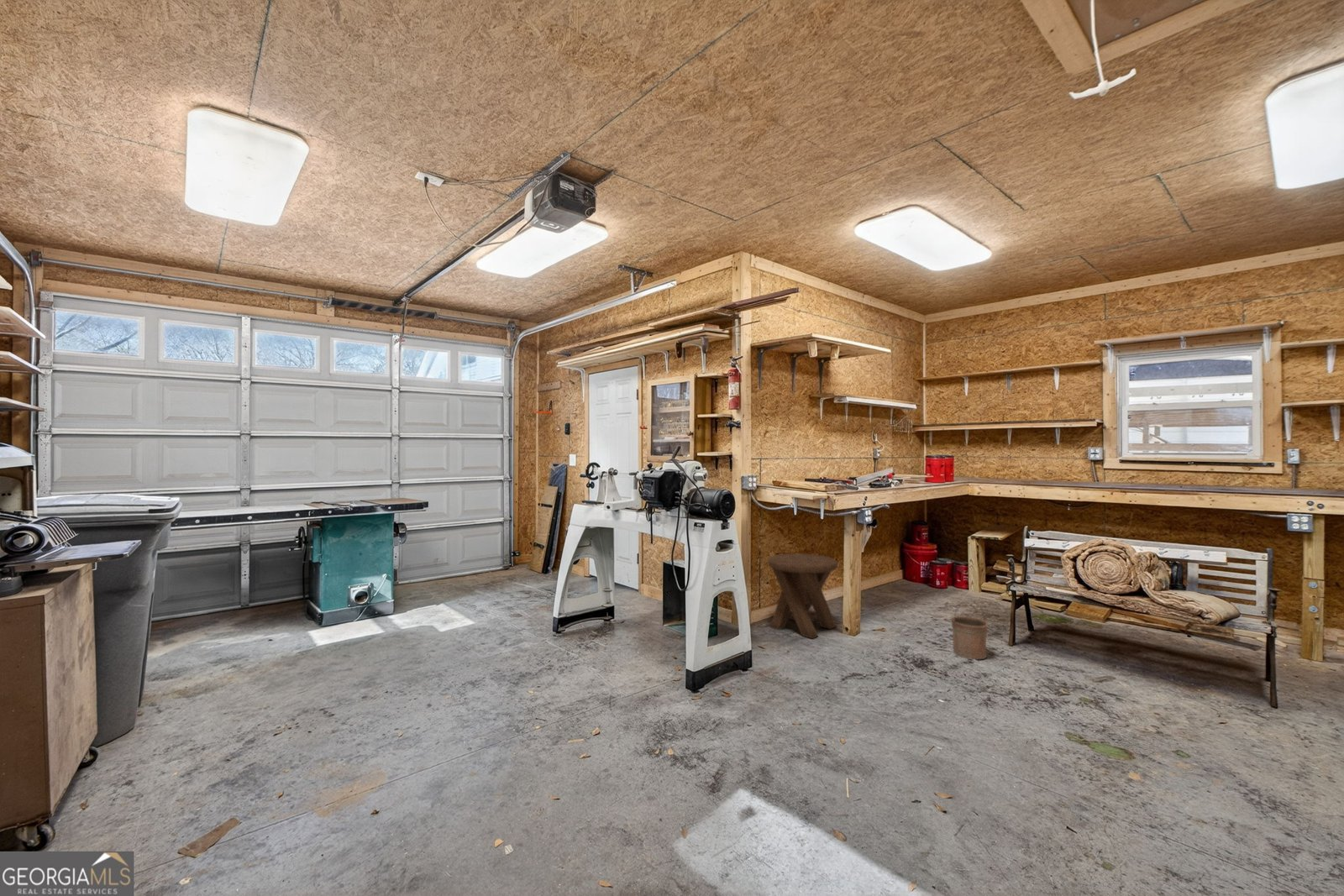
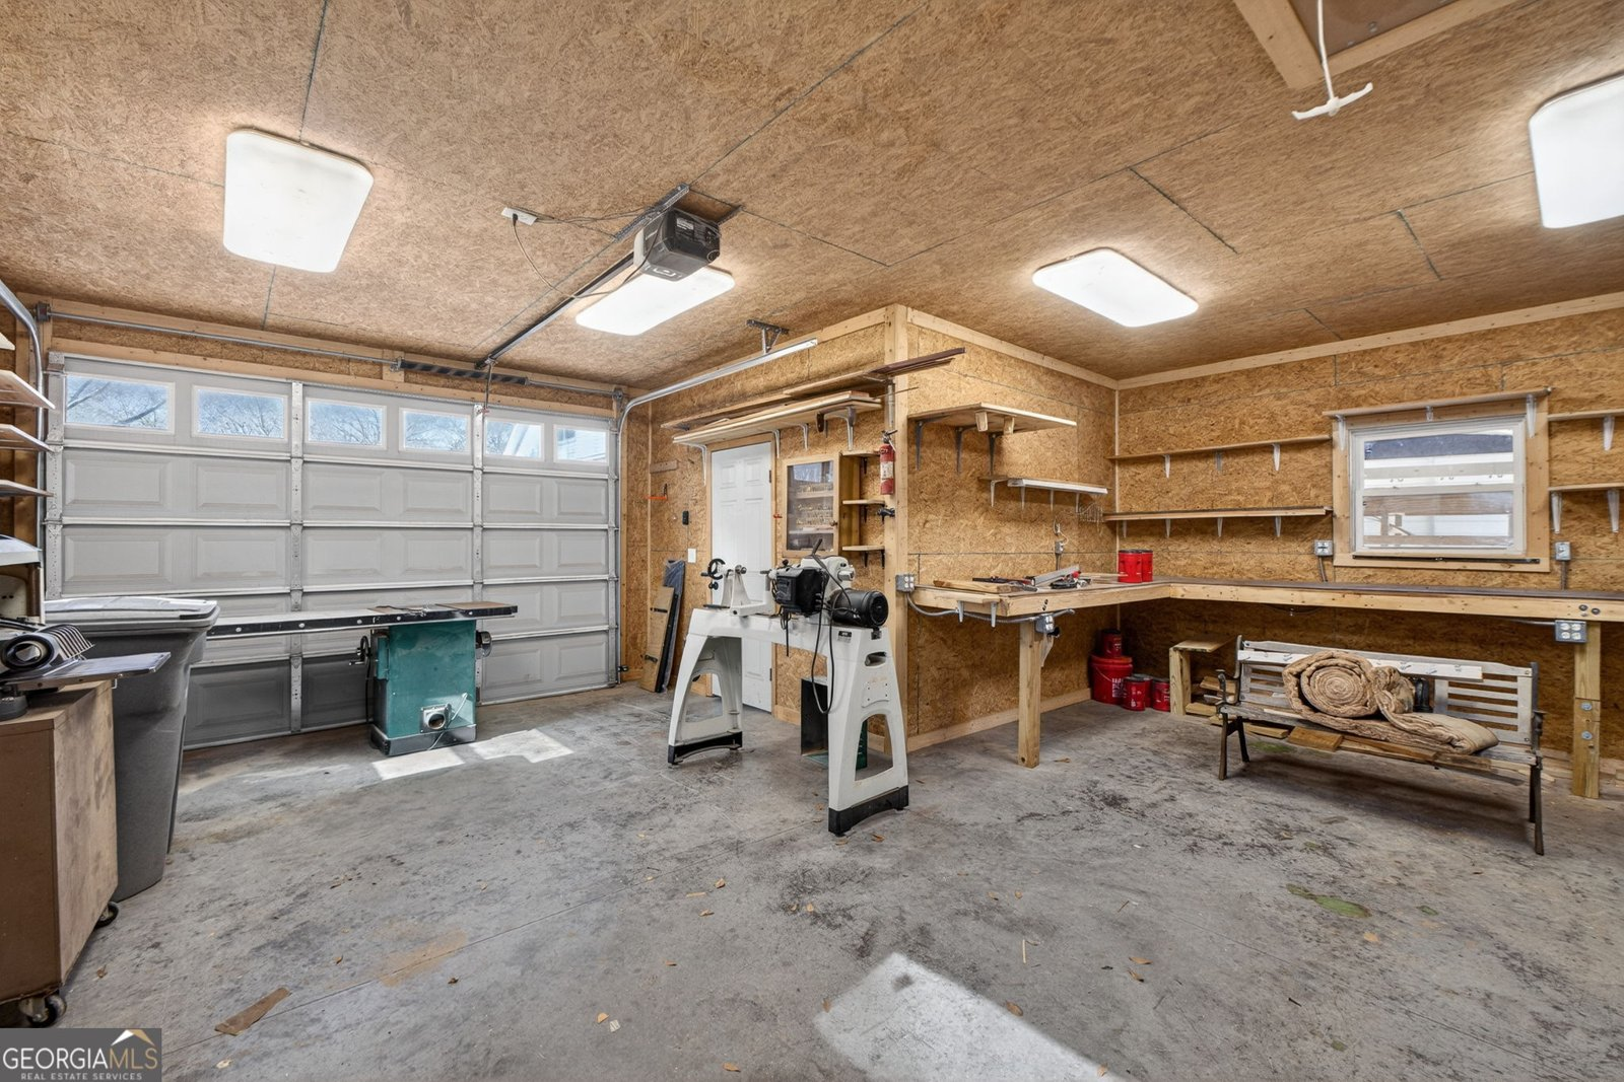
- music stool [767,553,838,639]
- bucket [950,600,990,661]
